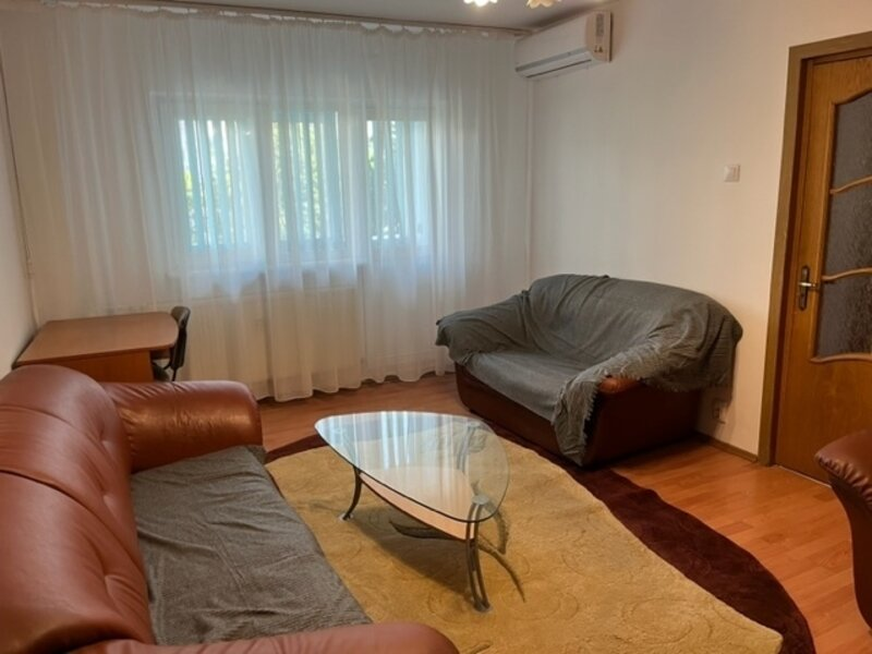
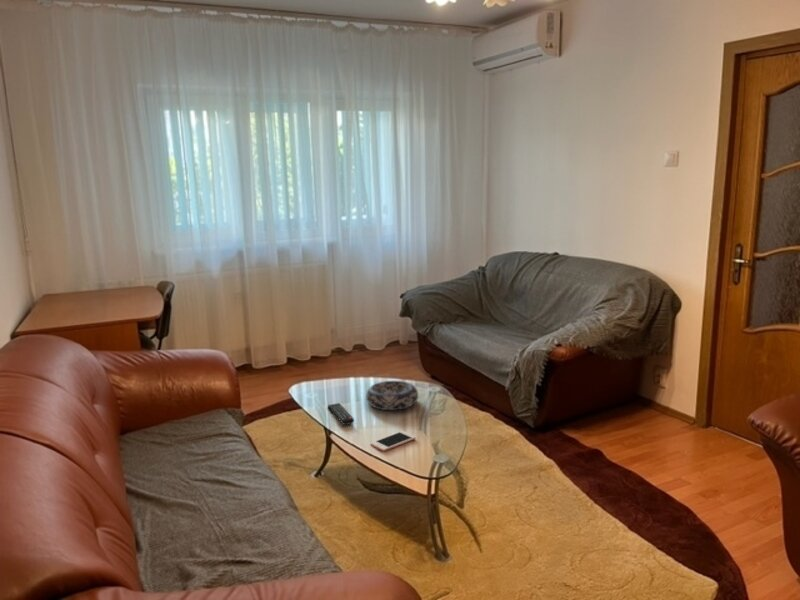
+ remote control [327,402,355,426]
+ cell phone [370,430,417,452]
+ decorative bowl [365,380,419,411]
